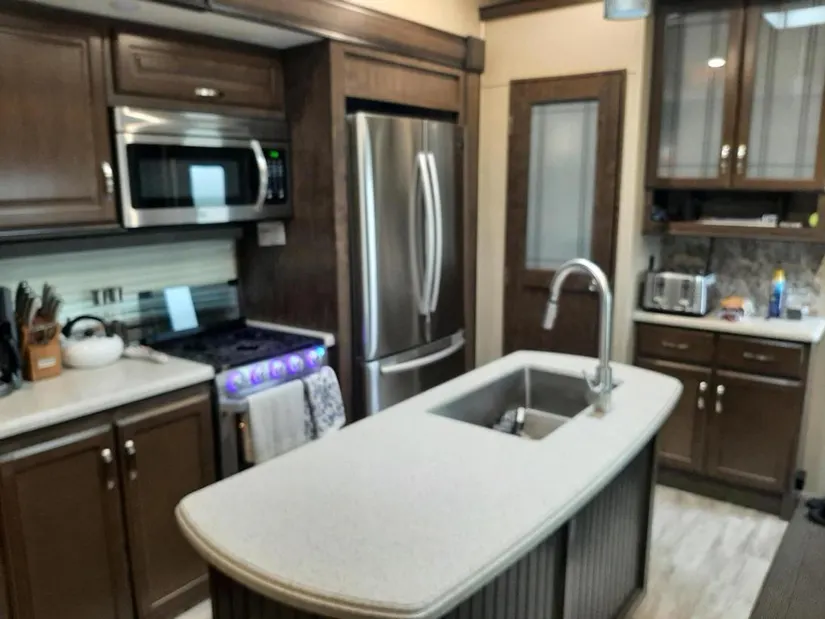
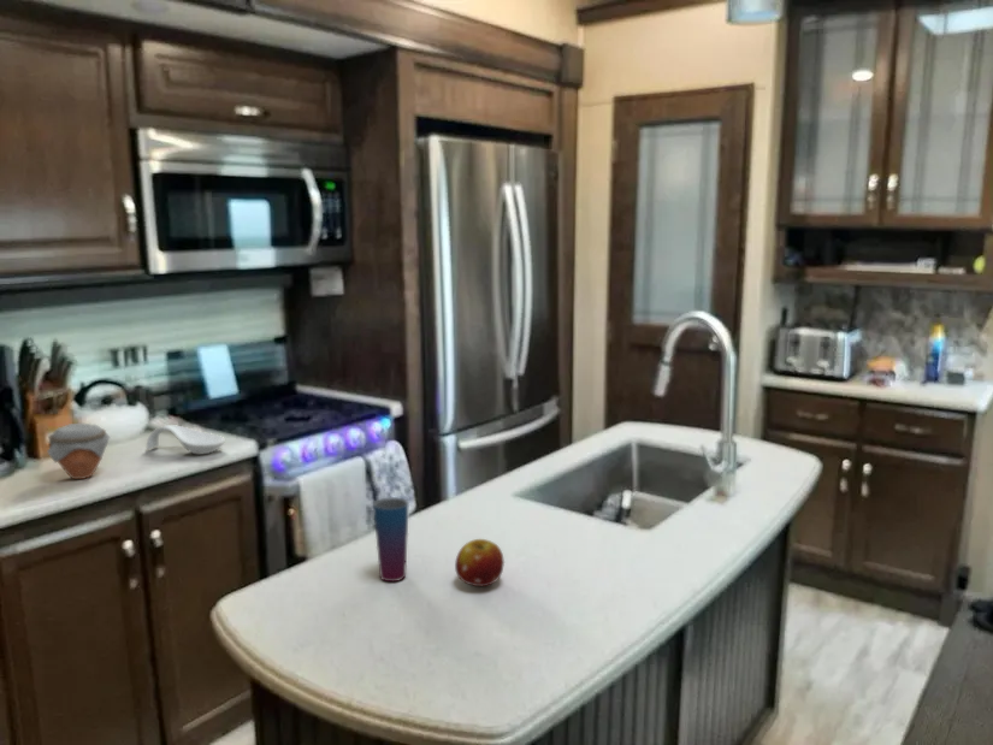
+ fruit [454,538,506,587]
+ cup [372,496,410,583]
+ jar [46,421,112,480]
+ spoon rest [146,424,226,456]
